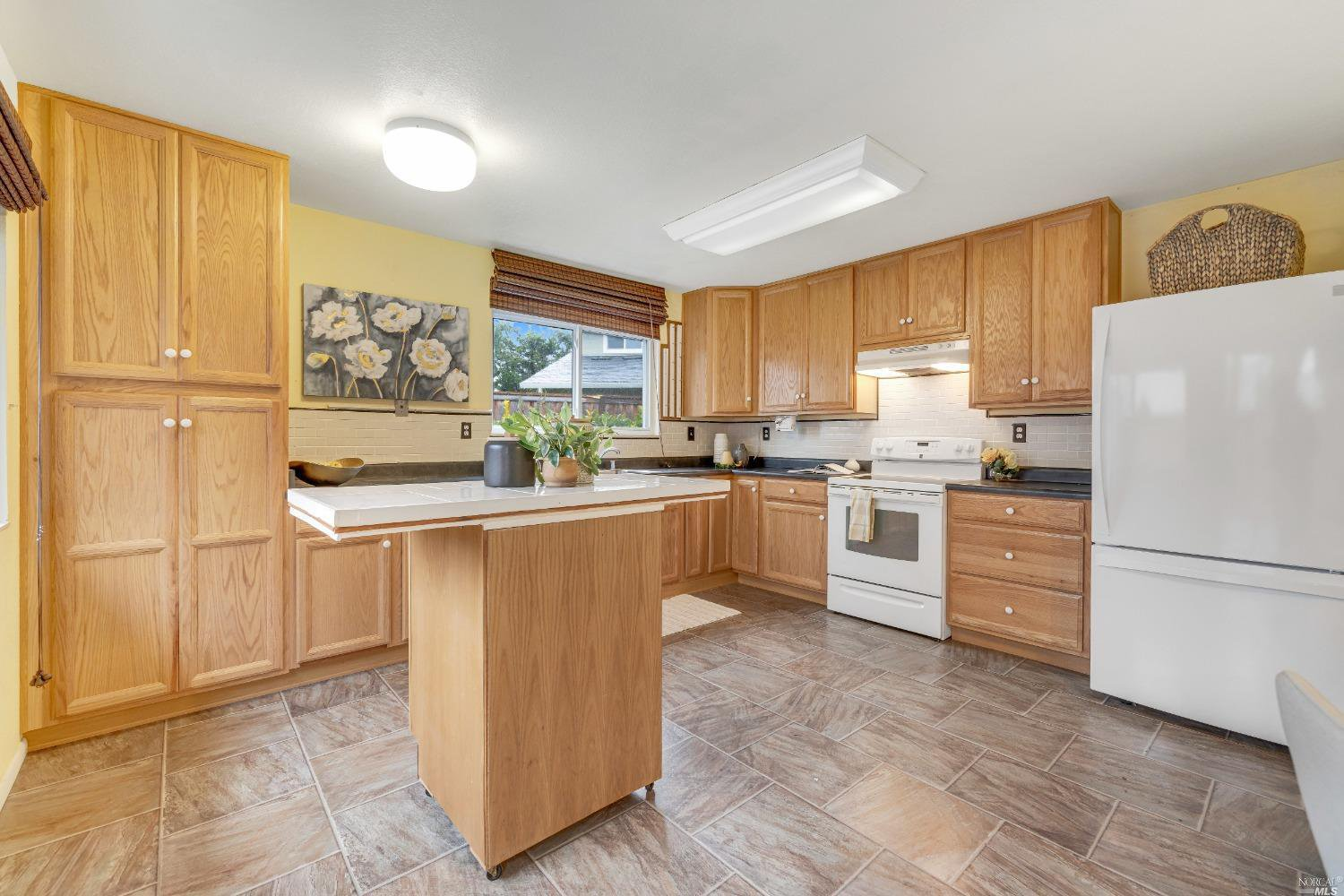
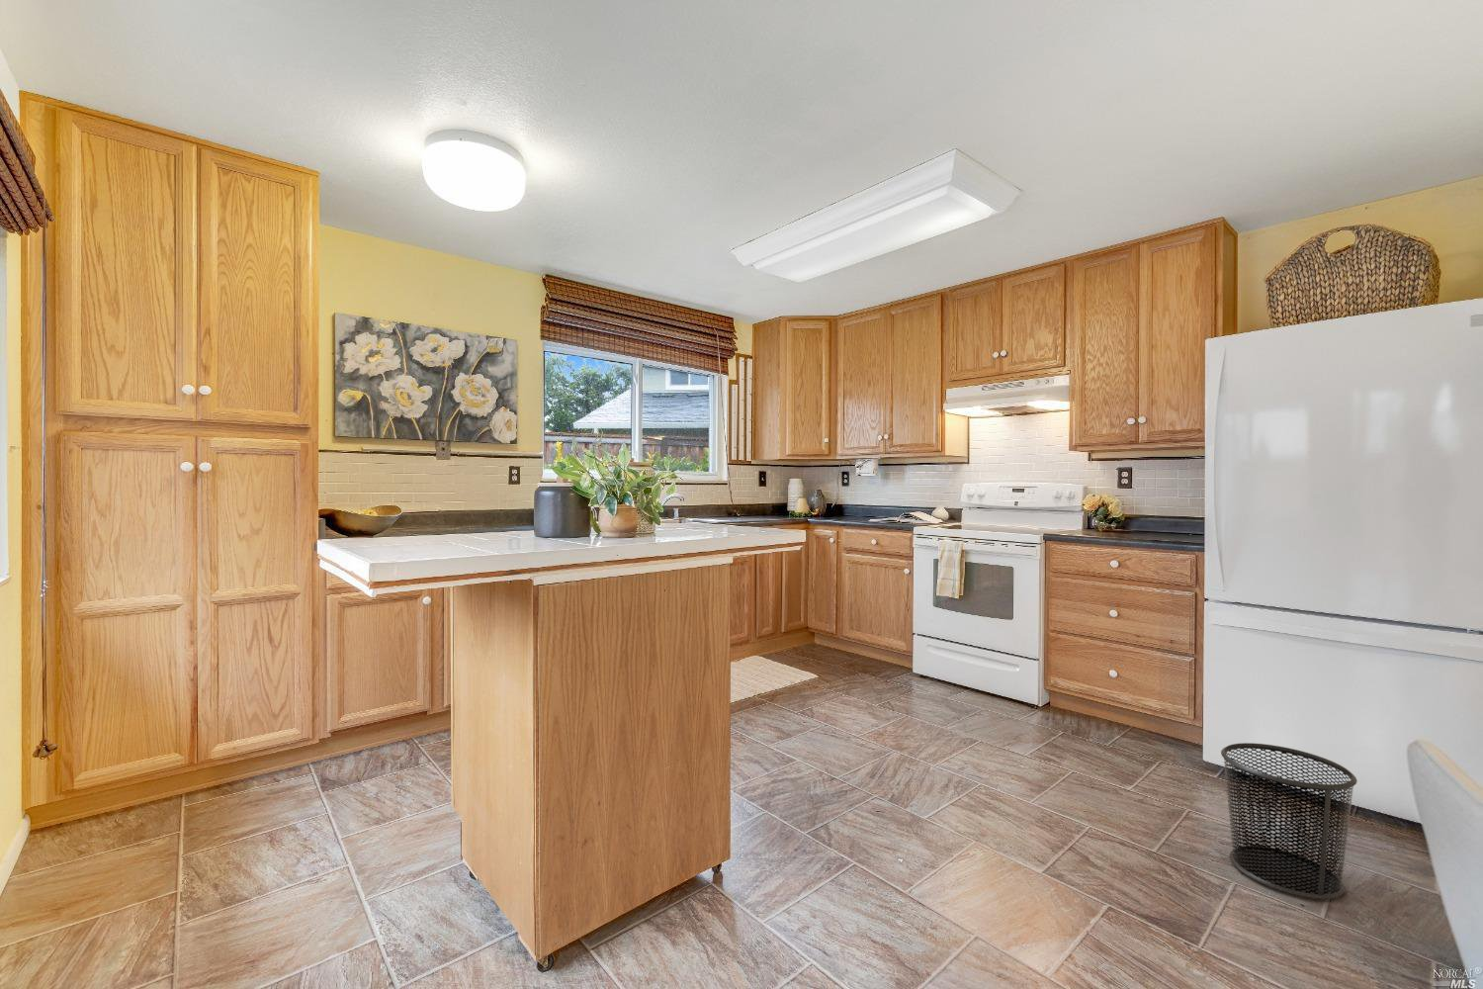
+ waste bin [1220,742,1357,900]
